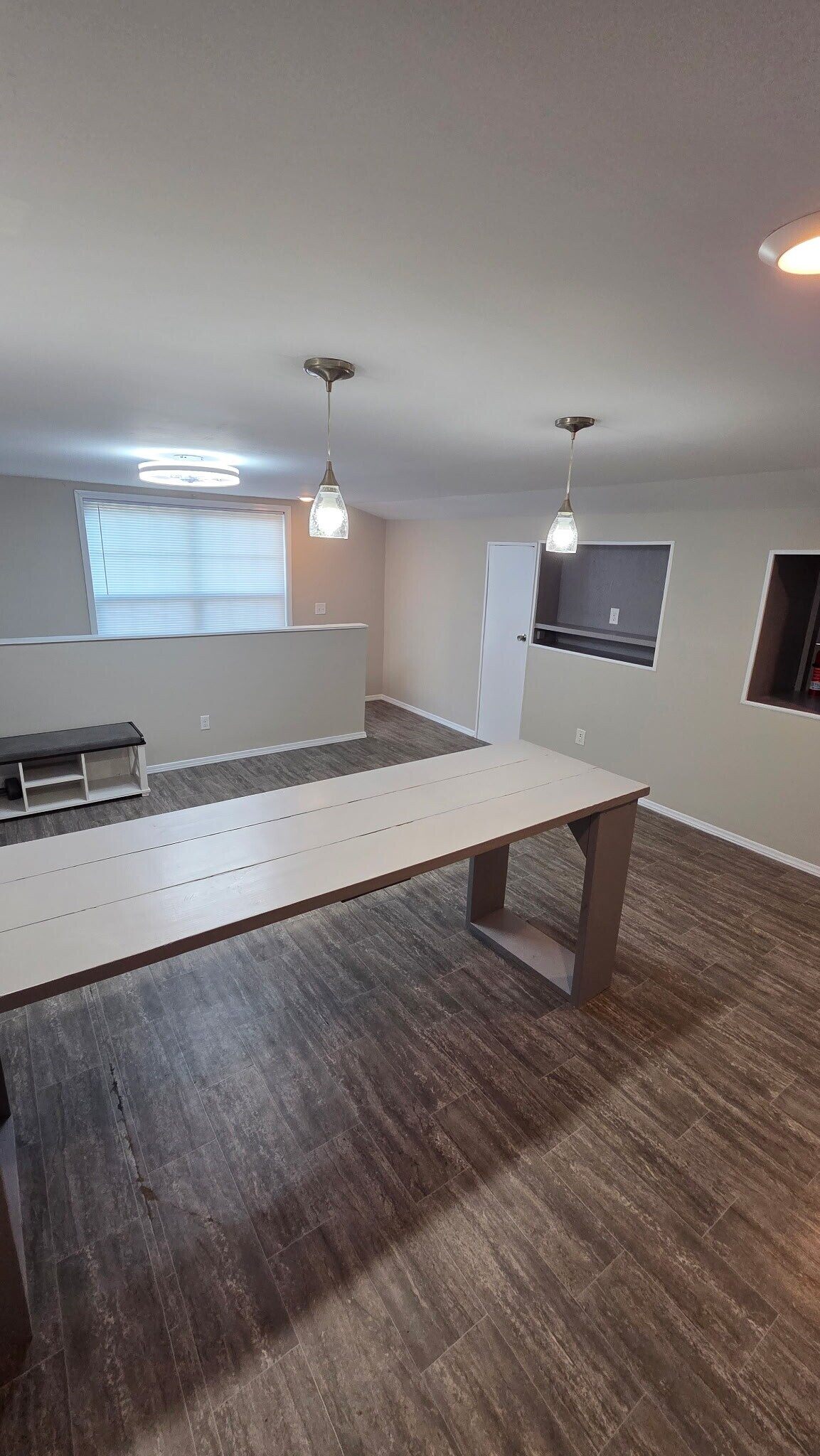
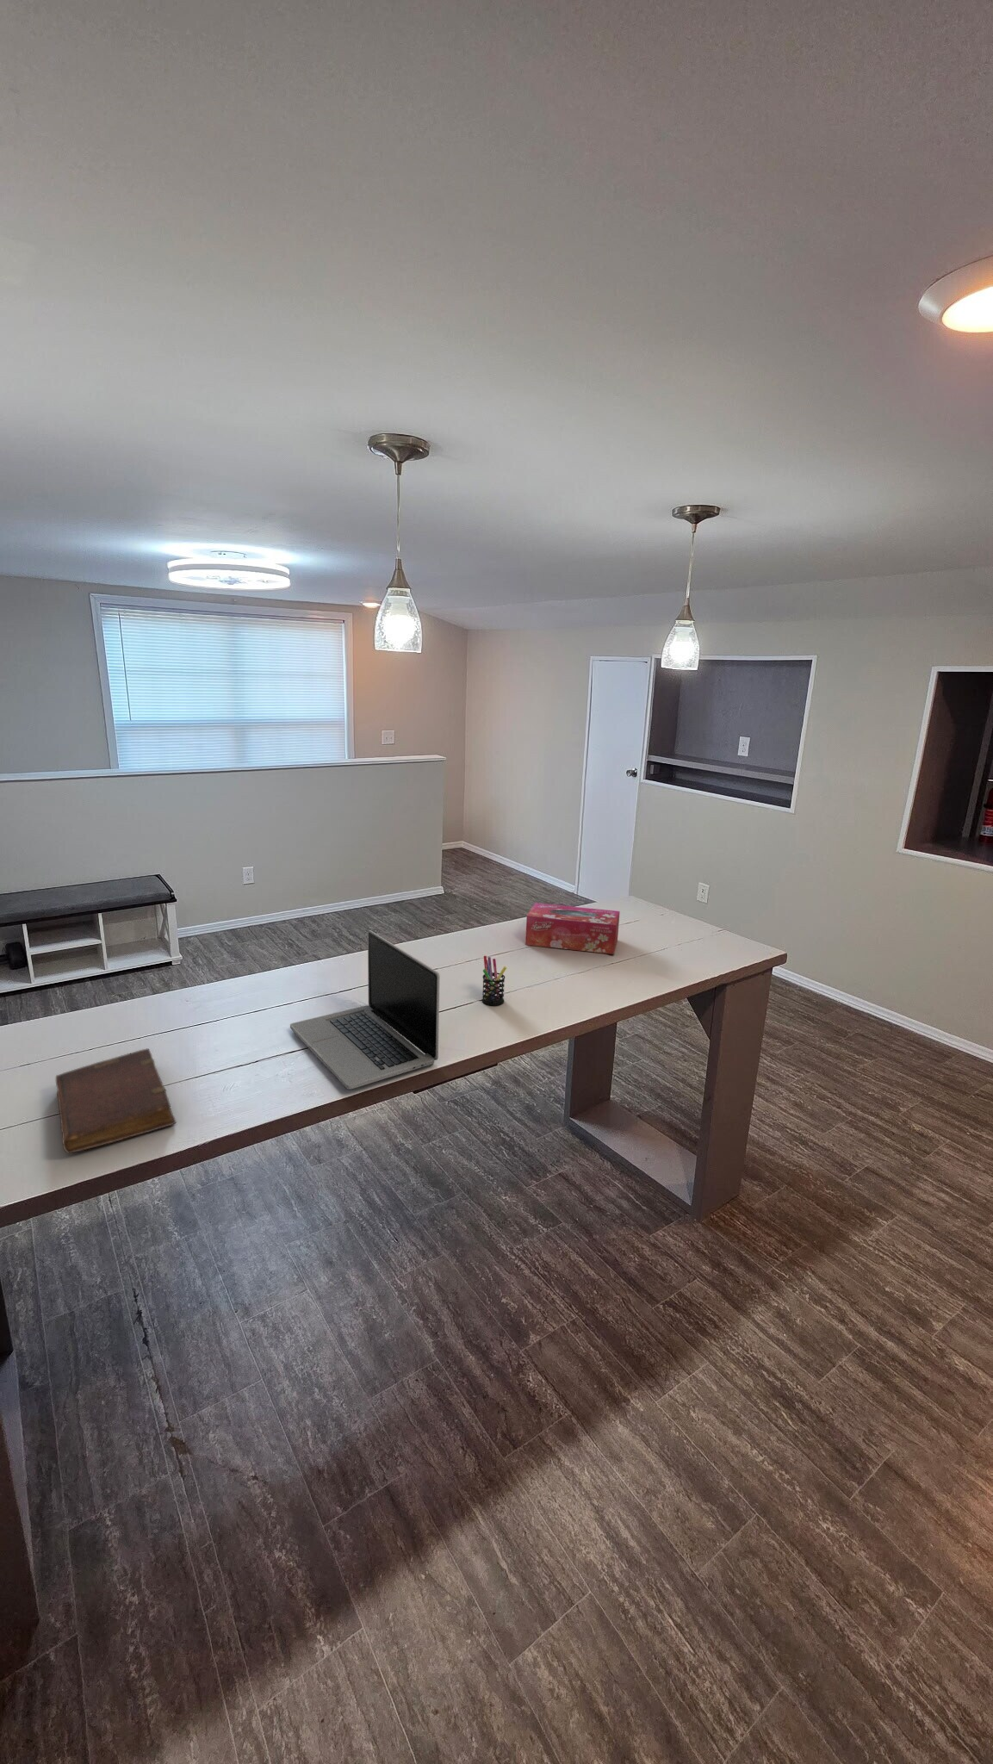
+ tissue box [524,901,621,955]
+ diary [56,1048,177,1155]
+ laptop [289,929,441,1089]
+ pen holder [482,955,507,1007]
